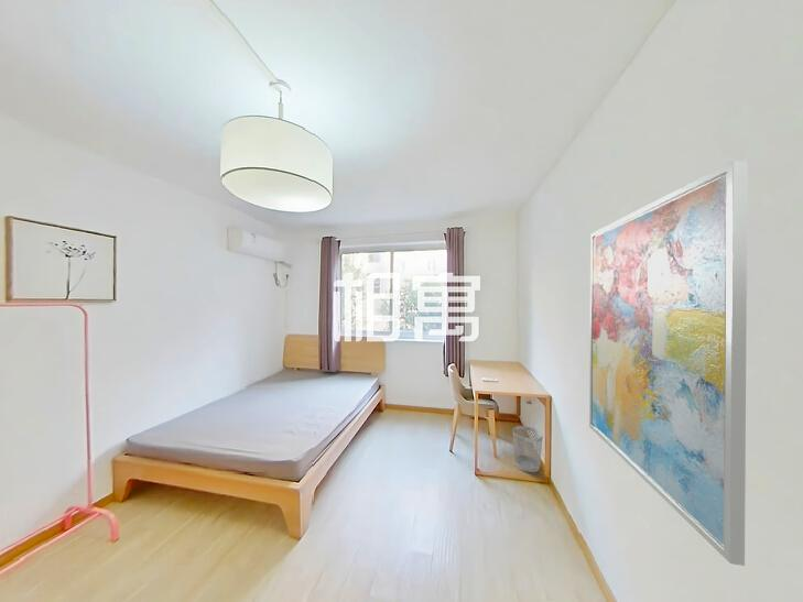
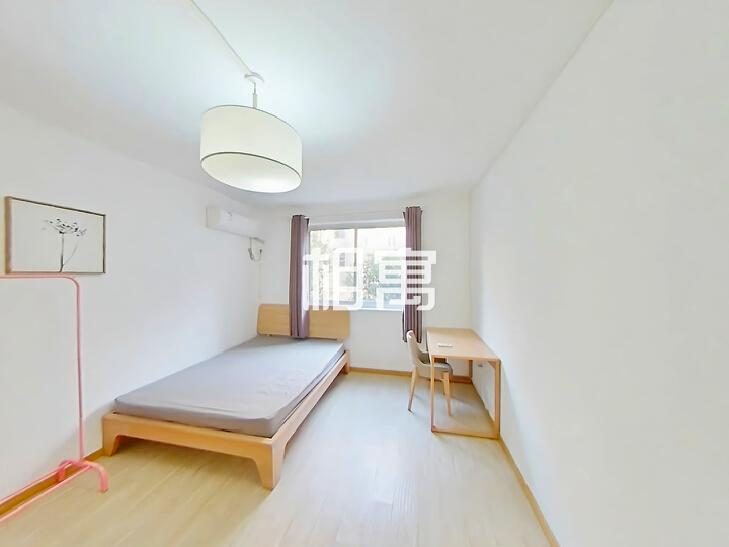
- wall art [588,160,749,567]
- wastebasket [512,425,544,473]
